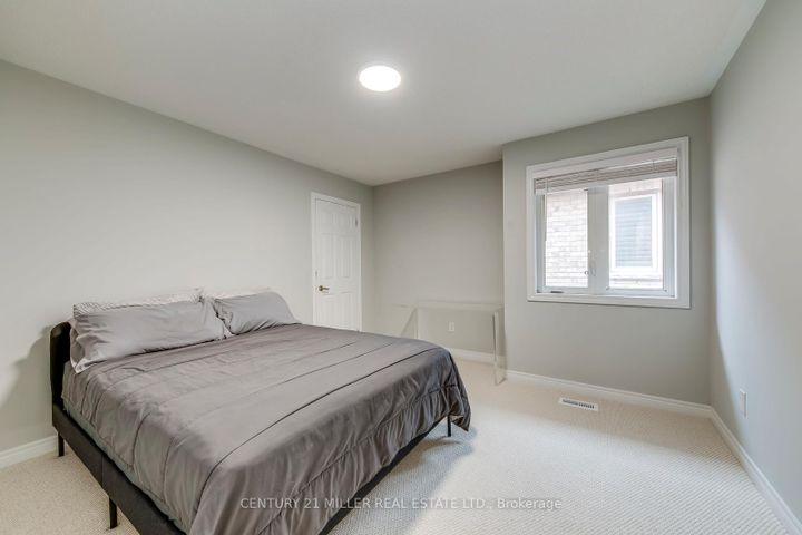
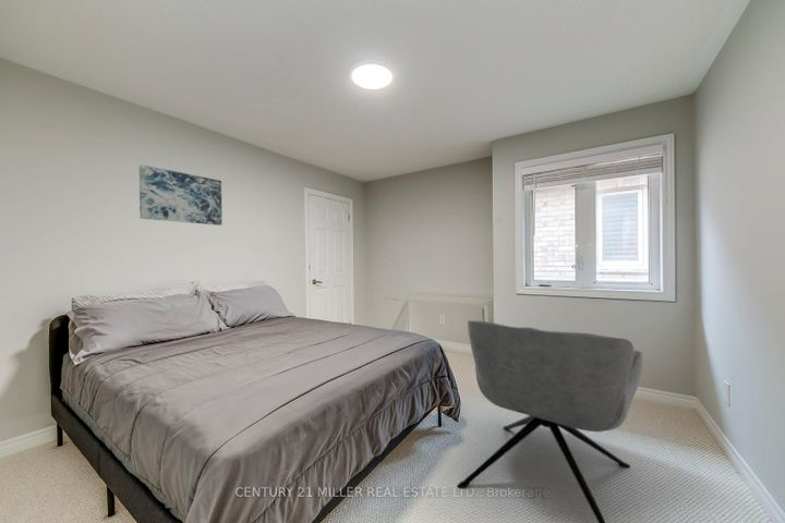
+ armchair [456,319,643,523]
+ wall art [138,163,224,227]
